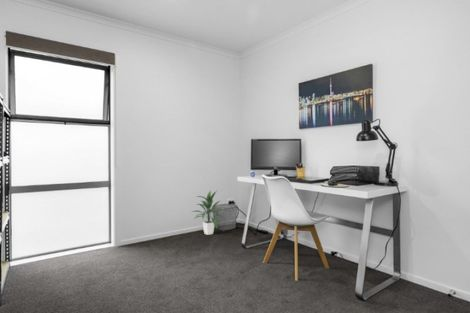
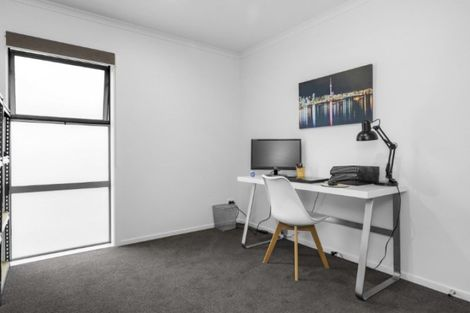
- indoor plant [191,189,223,236]
